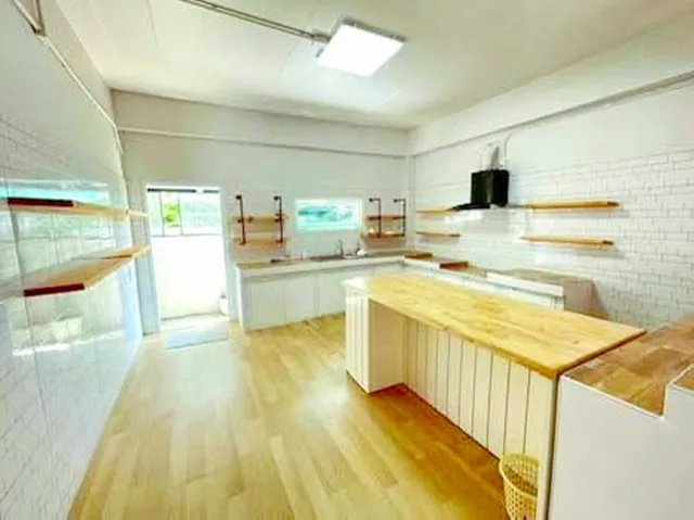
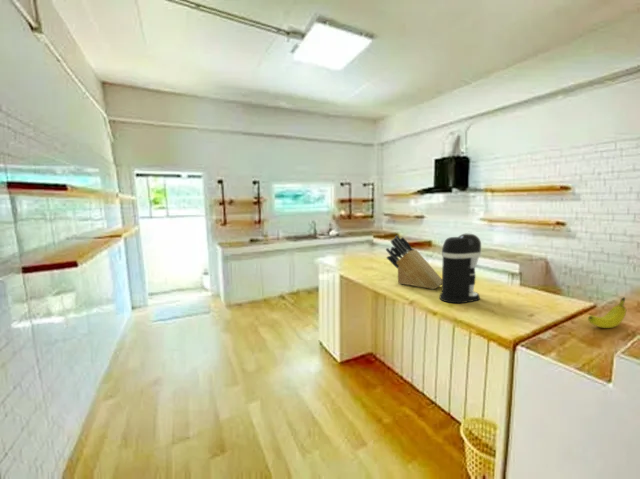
+ fruit [587,296,627,329]
+ knife block [385,235,442,290]
+ coffee maker [439,233,482,304]
